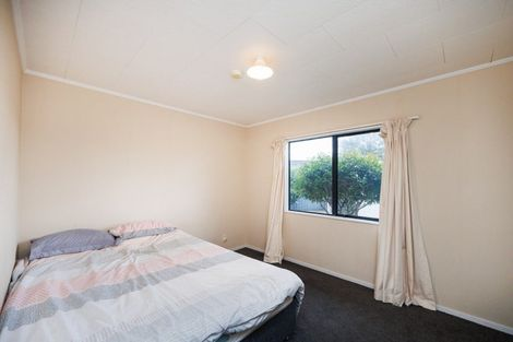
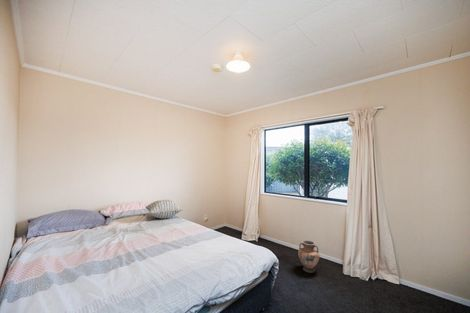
+ vase [297,240,320,274]
+ pillow [145,199,184,219]
